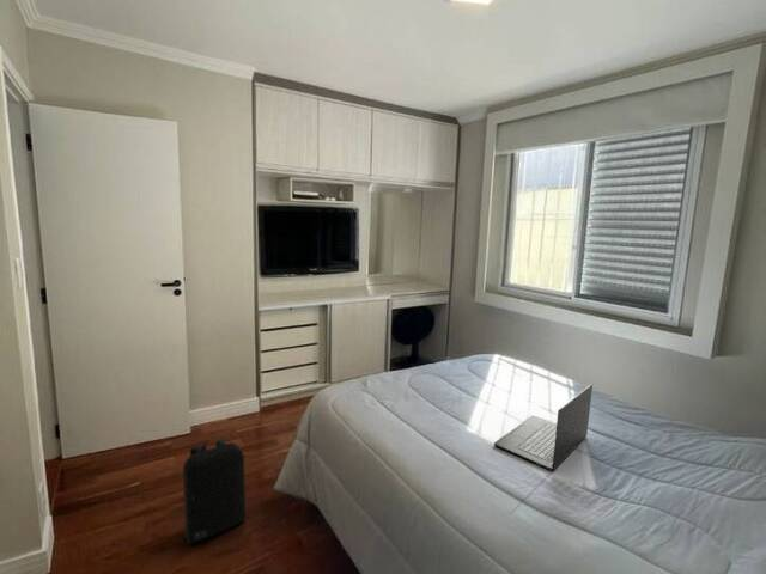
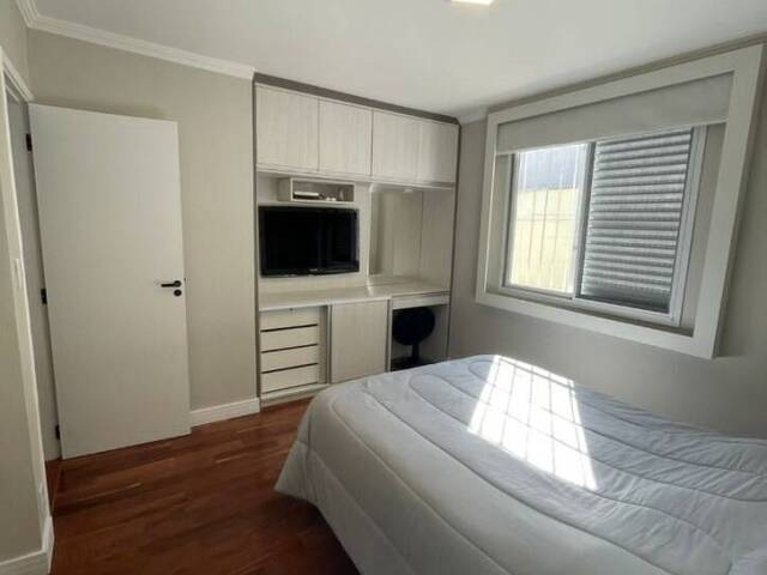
- laptop [493,383,594,472]
- backpack [182,436,247,545]
